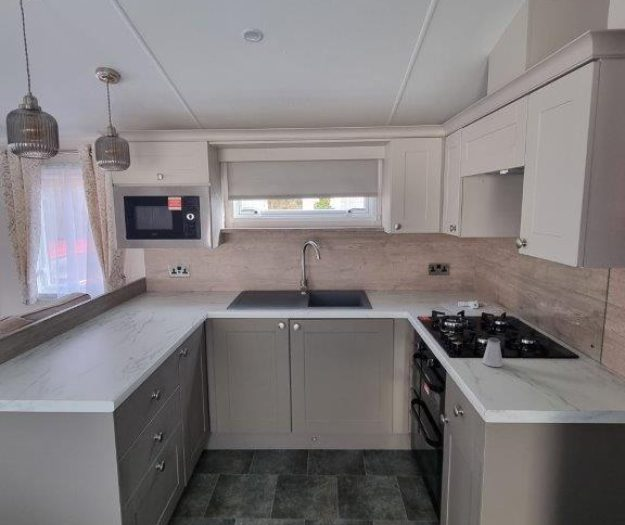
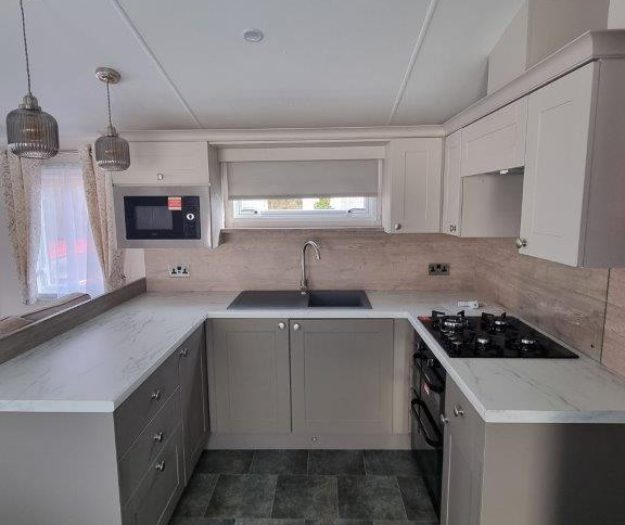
- saltshaker [481,336,504,368]
